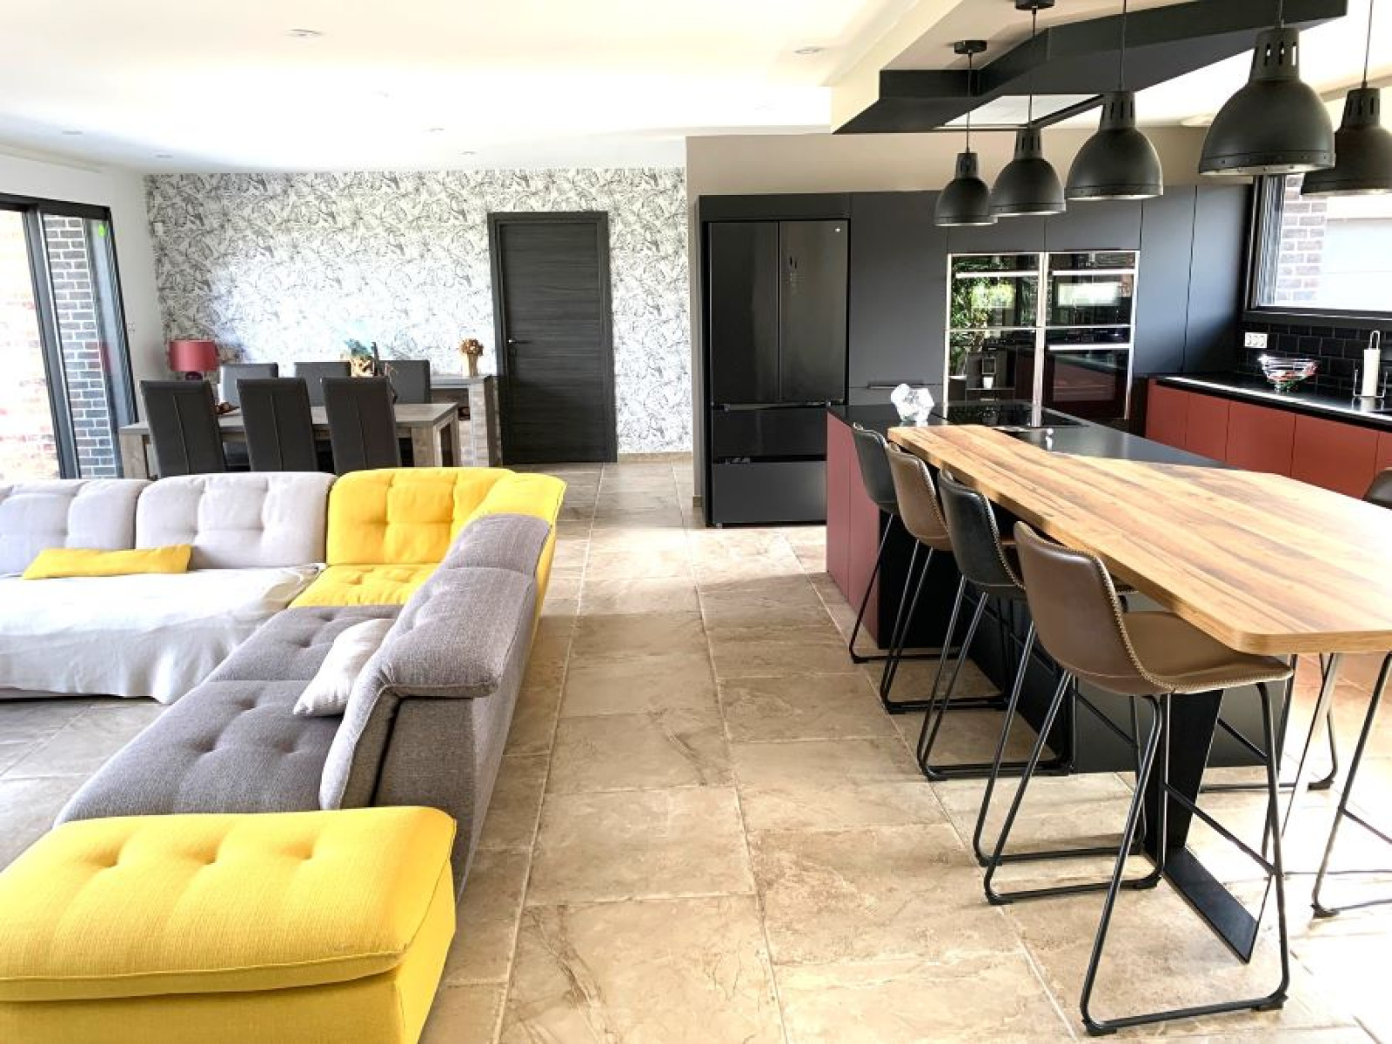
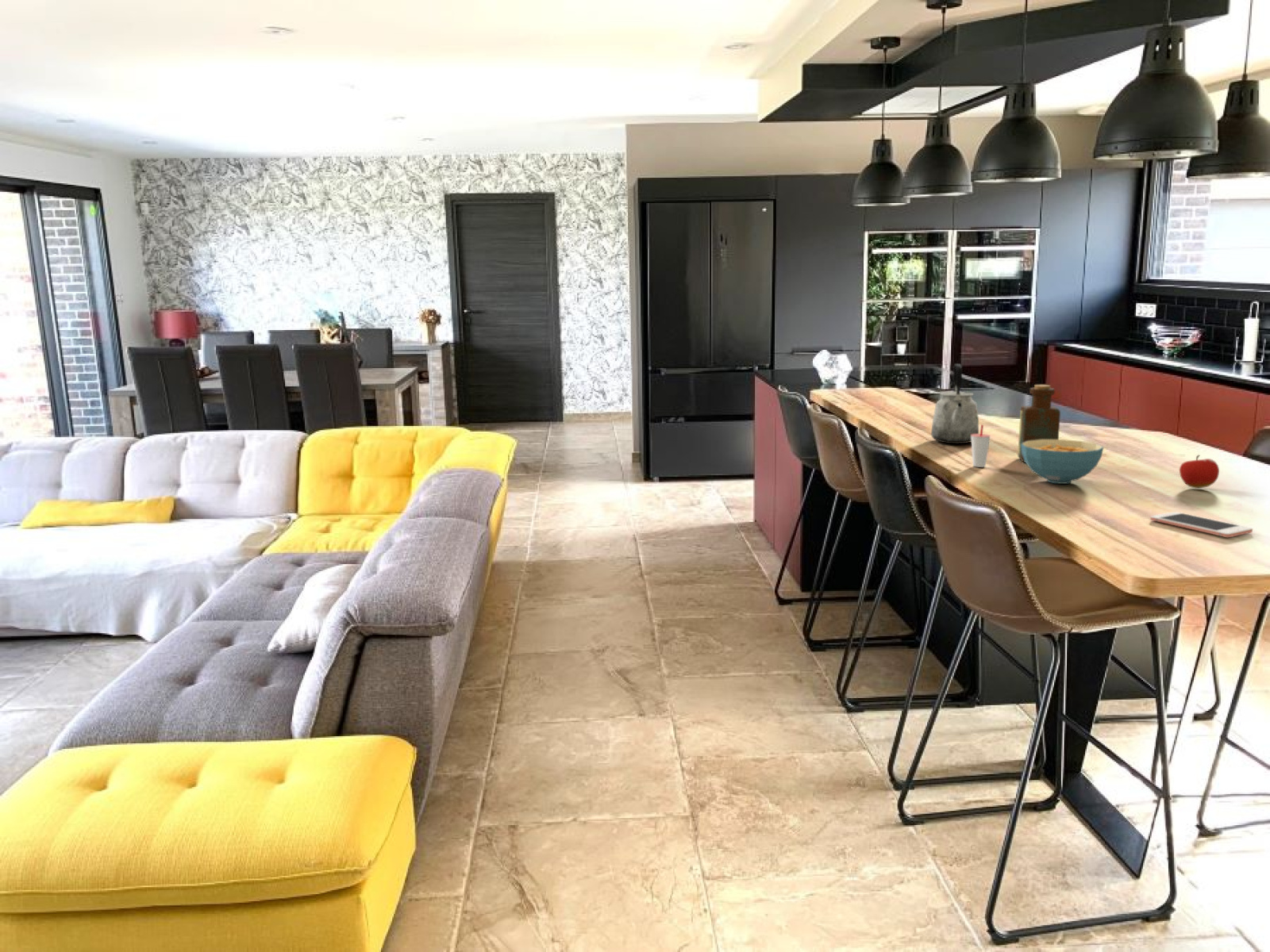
+ bottle [1017,384,1061,463]
+ kettle [930,363,979,444]
+ cereal bowl [1021,439,1104,485]
+ cup [971,424,991,468]
+ cell phone [1149,511,1253,538]
+ fruit [1179,454,1220,489]
